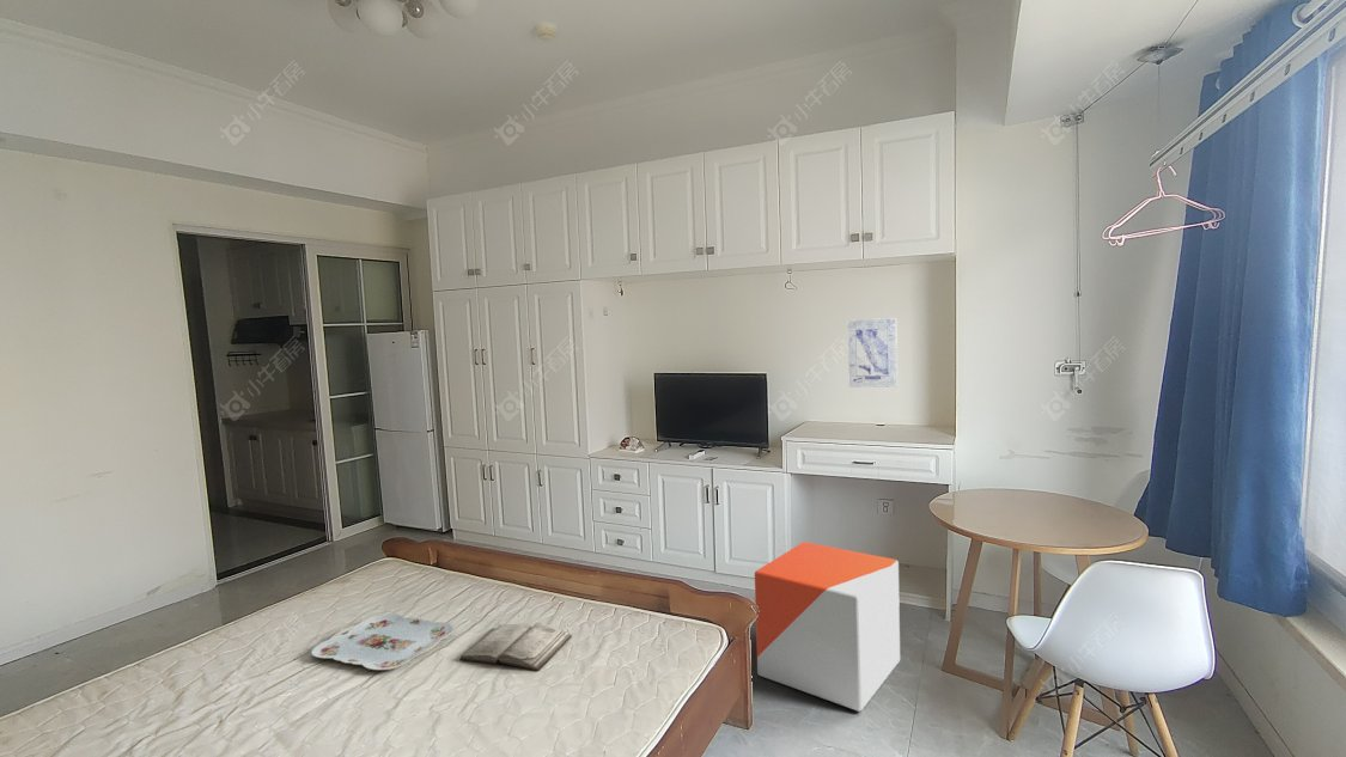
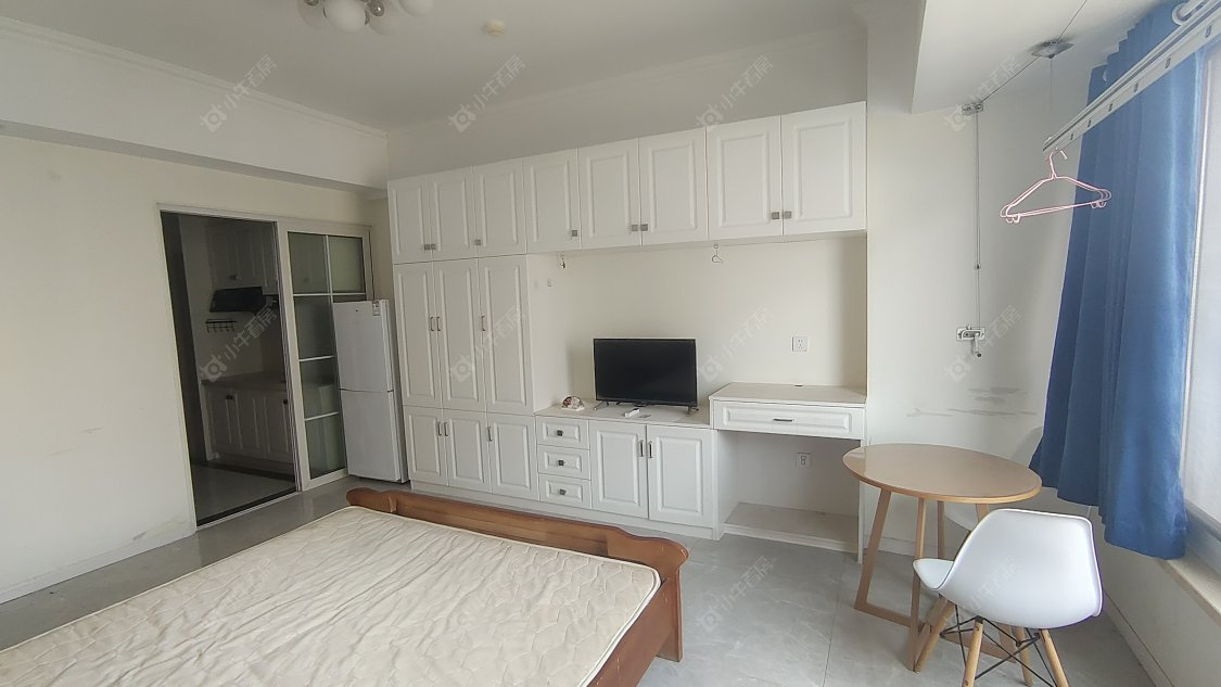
- diary [458,622,573,672]
- stool [754,541,901,713]
- wall art [847,317,899,389]
- serving tray [310,612,455,671]
